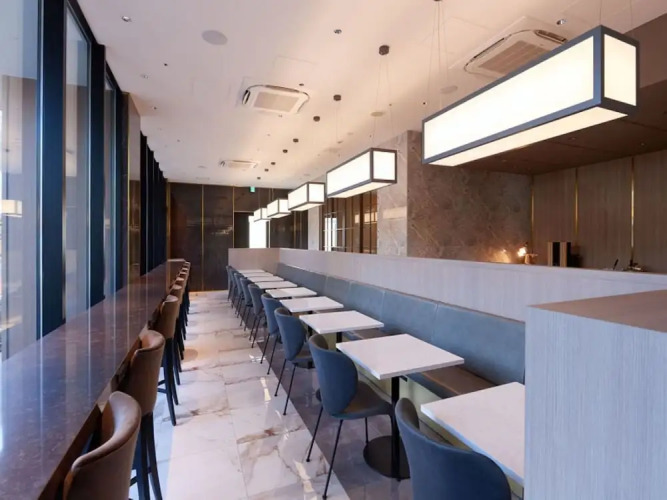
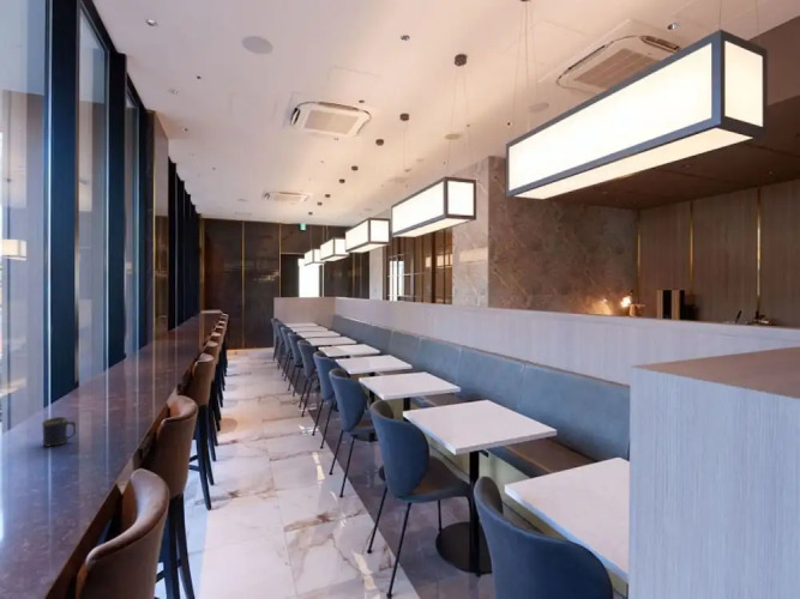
+ mug [41,416,77,448]
